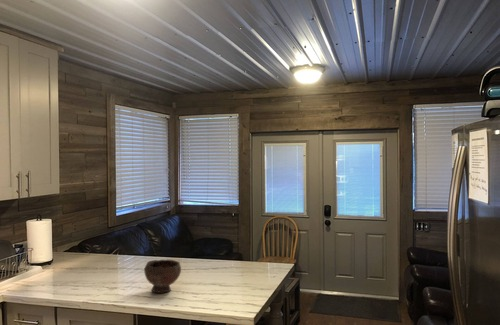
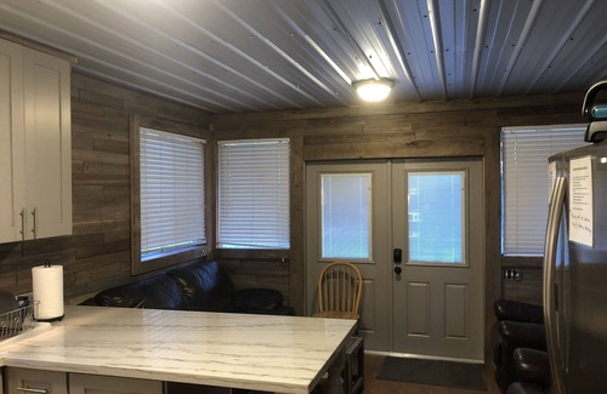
- bowl [143,259,182,294]
